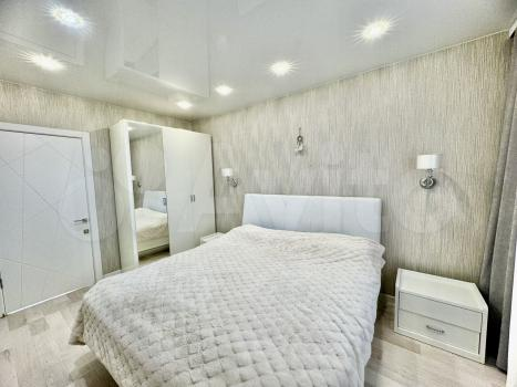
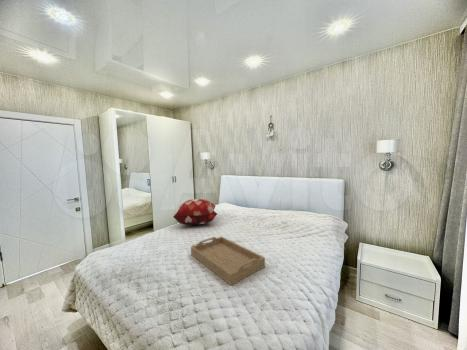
+ serving tray [190,236,266,286]
+ decorative pillow [172,198,218,226]
